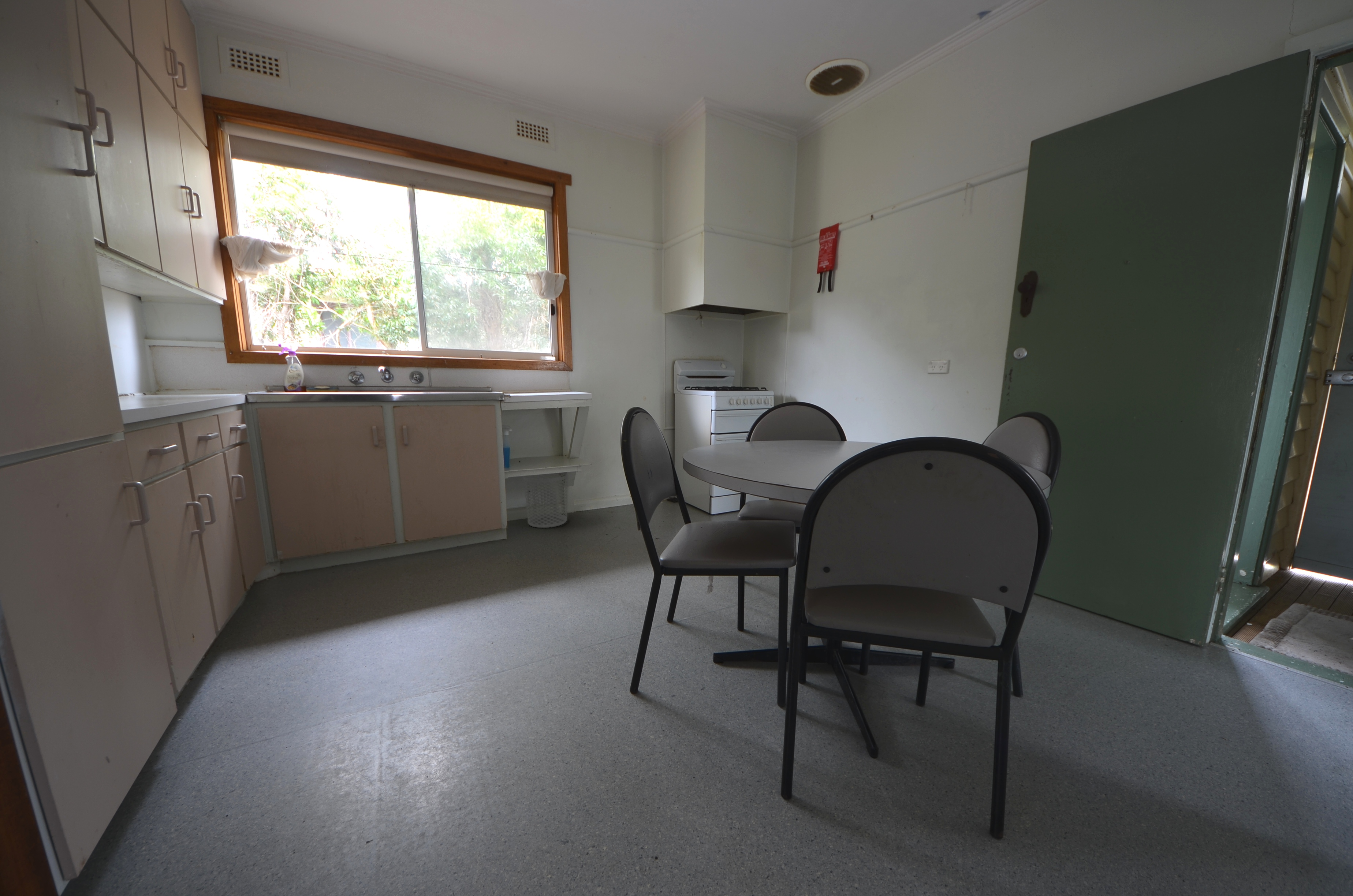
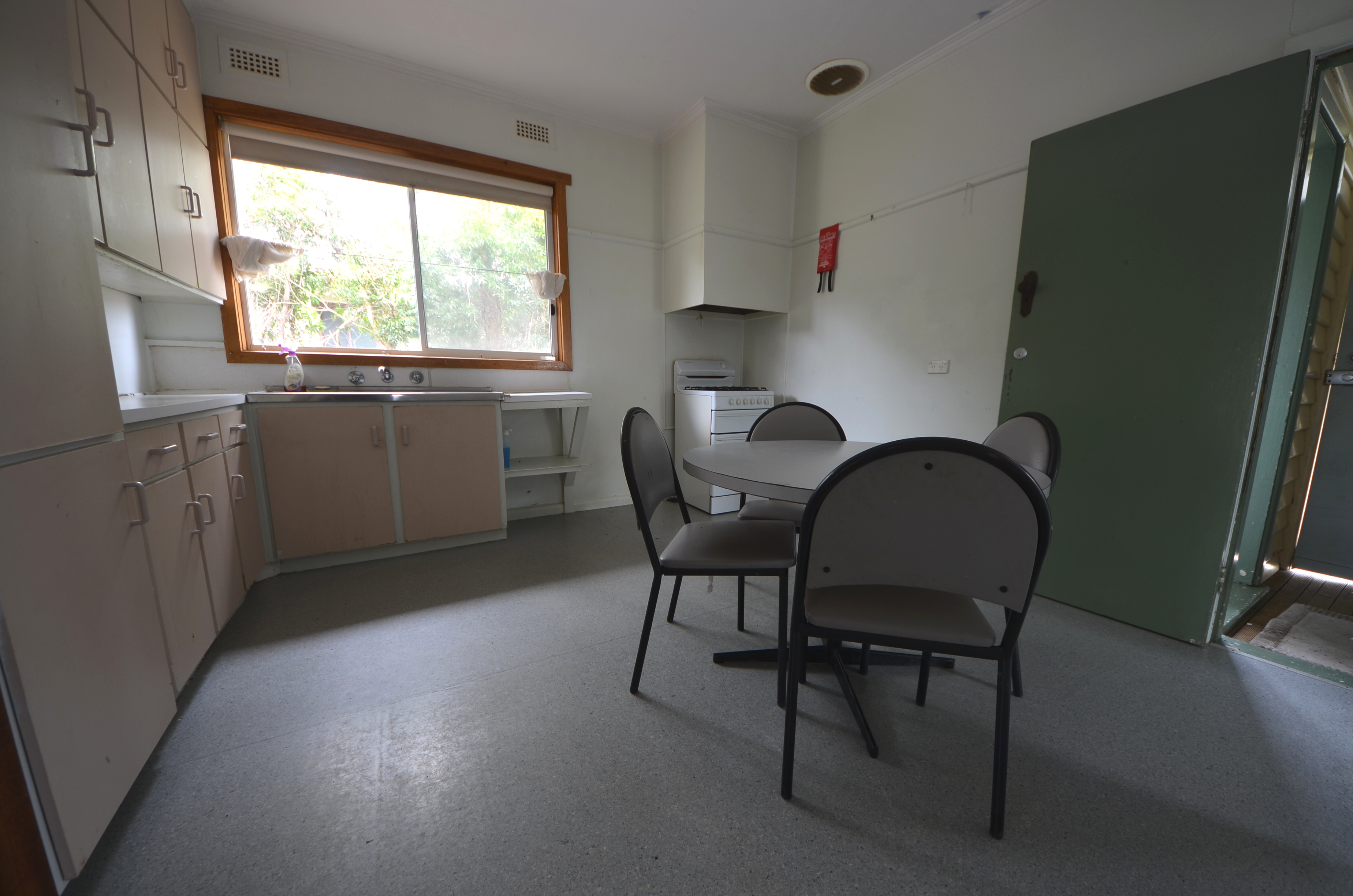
- waste bin [523,472,568,528]
